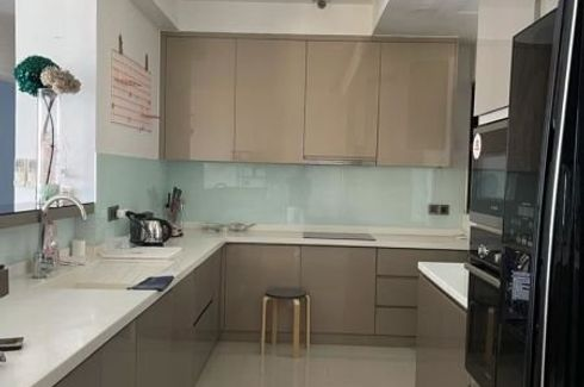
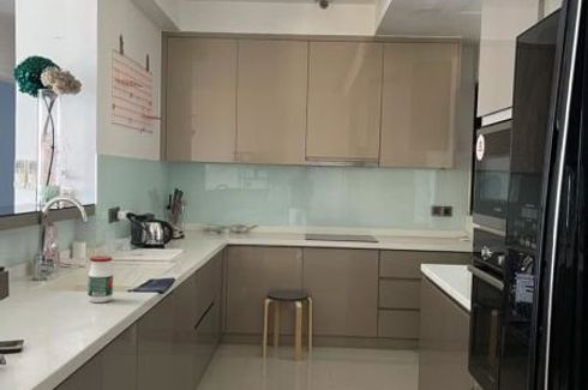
+ jar [86,254,114,304]
